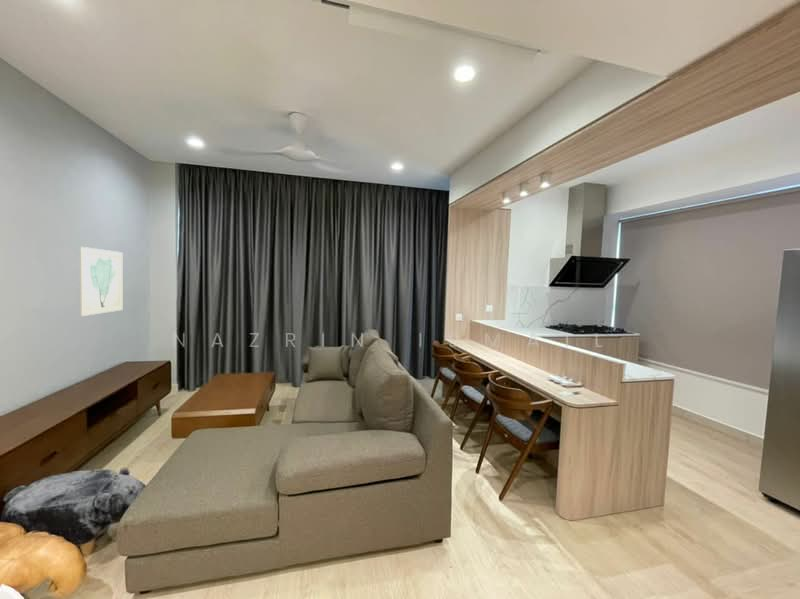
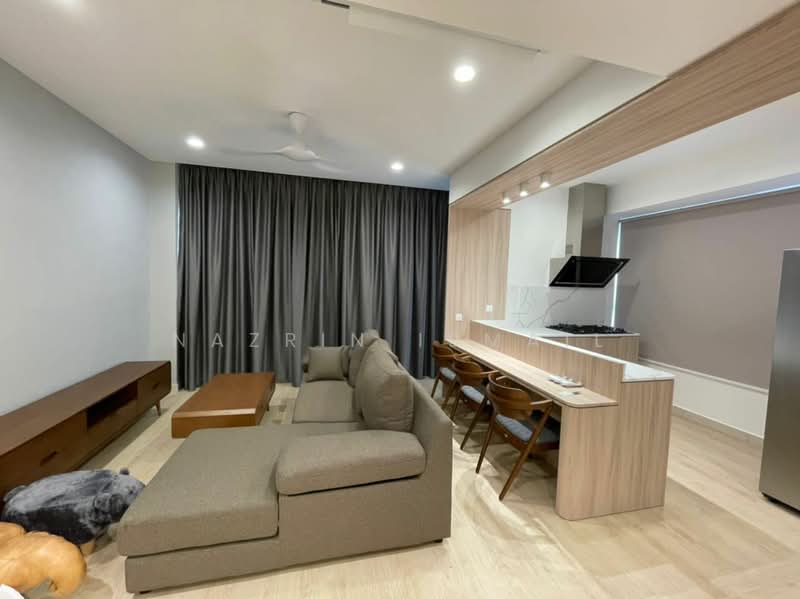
- wall art [78,246,123,317]
